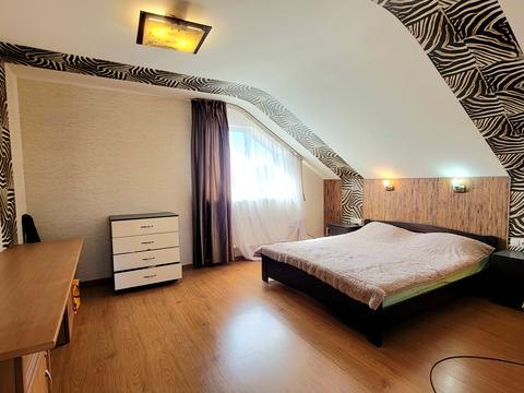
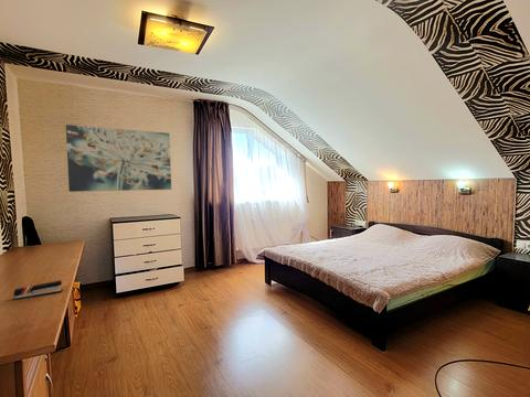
+ stapler [13,279,64,301]
+ wall art [65,124,172,193]
